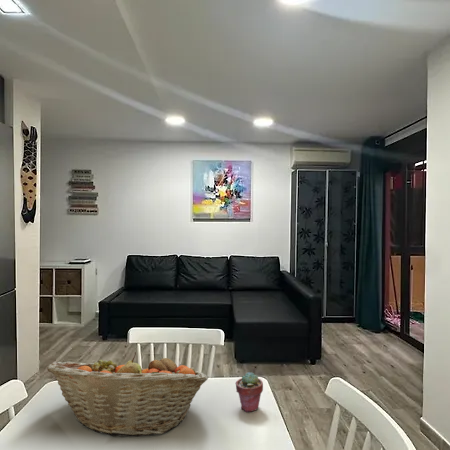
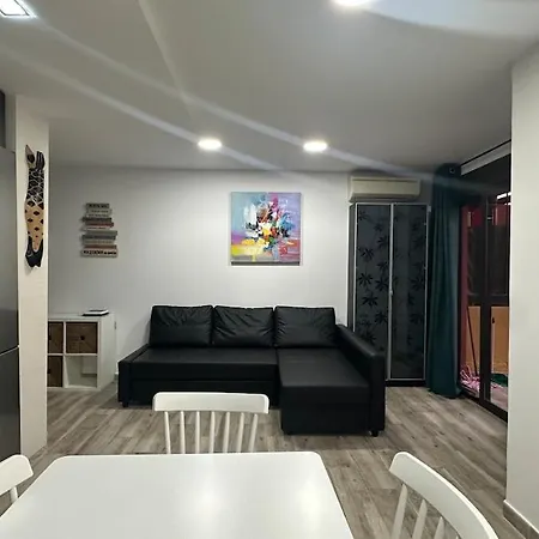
- potted succulent [235,371,264,413]
- fruit basket [46,351,209,437]
